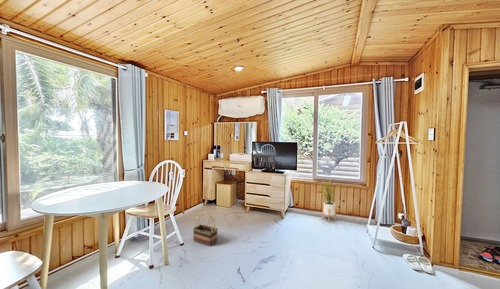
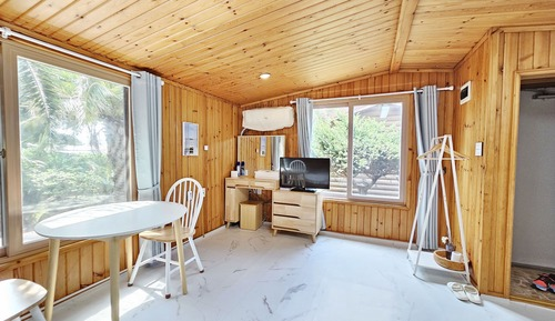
- house plant [318,178,341,222]
- basket [192,211,219,247]
